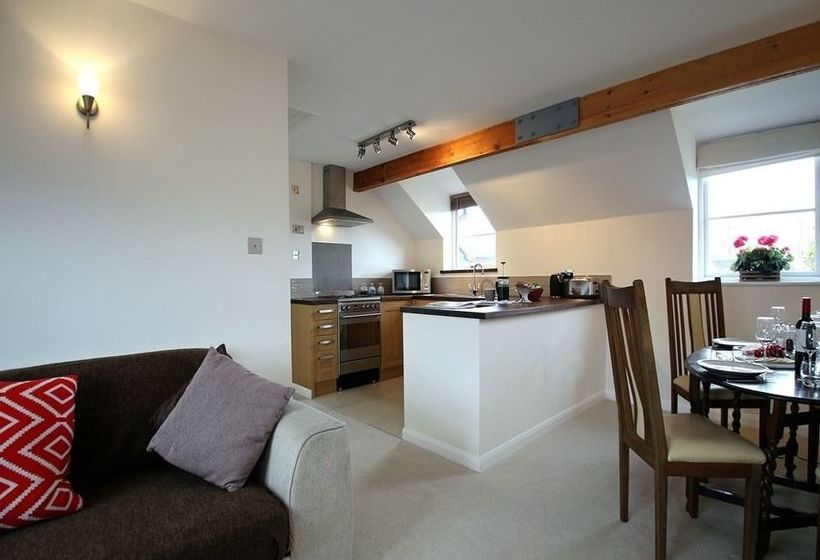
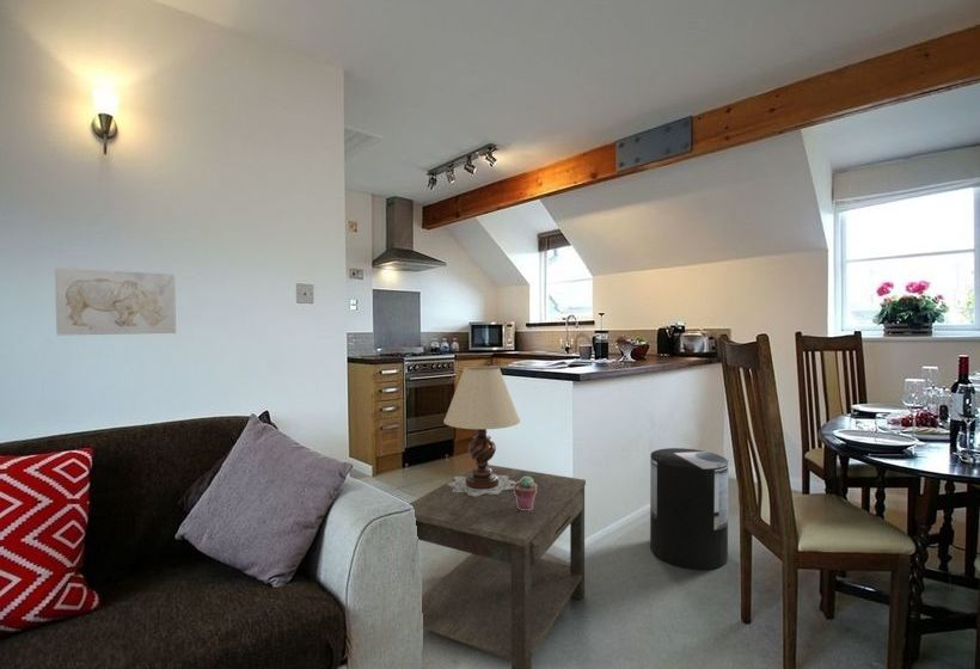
+ side table [409,464,587,669]
+ potted succulent [513,477,537,510]
+ table lamp [442,366,521,497]
+ trash can [649,447,730,571]
+ wall art [54,266,177,337]
